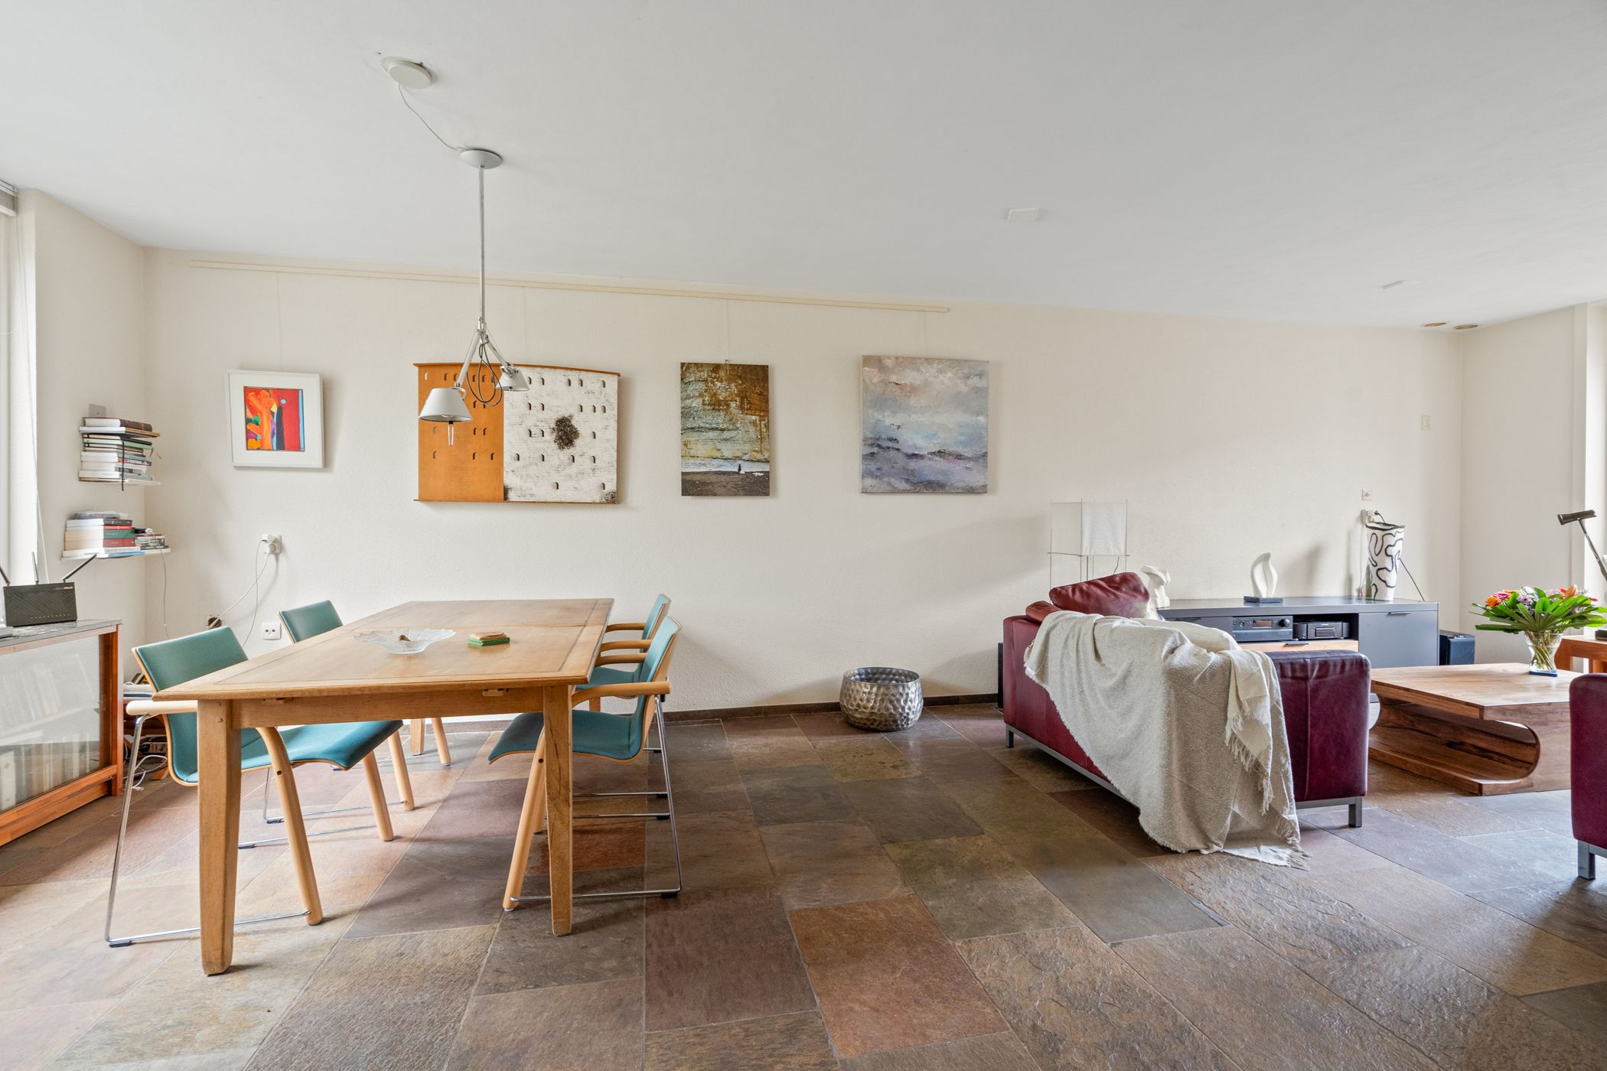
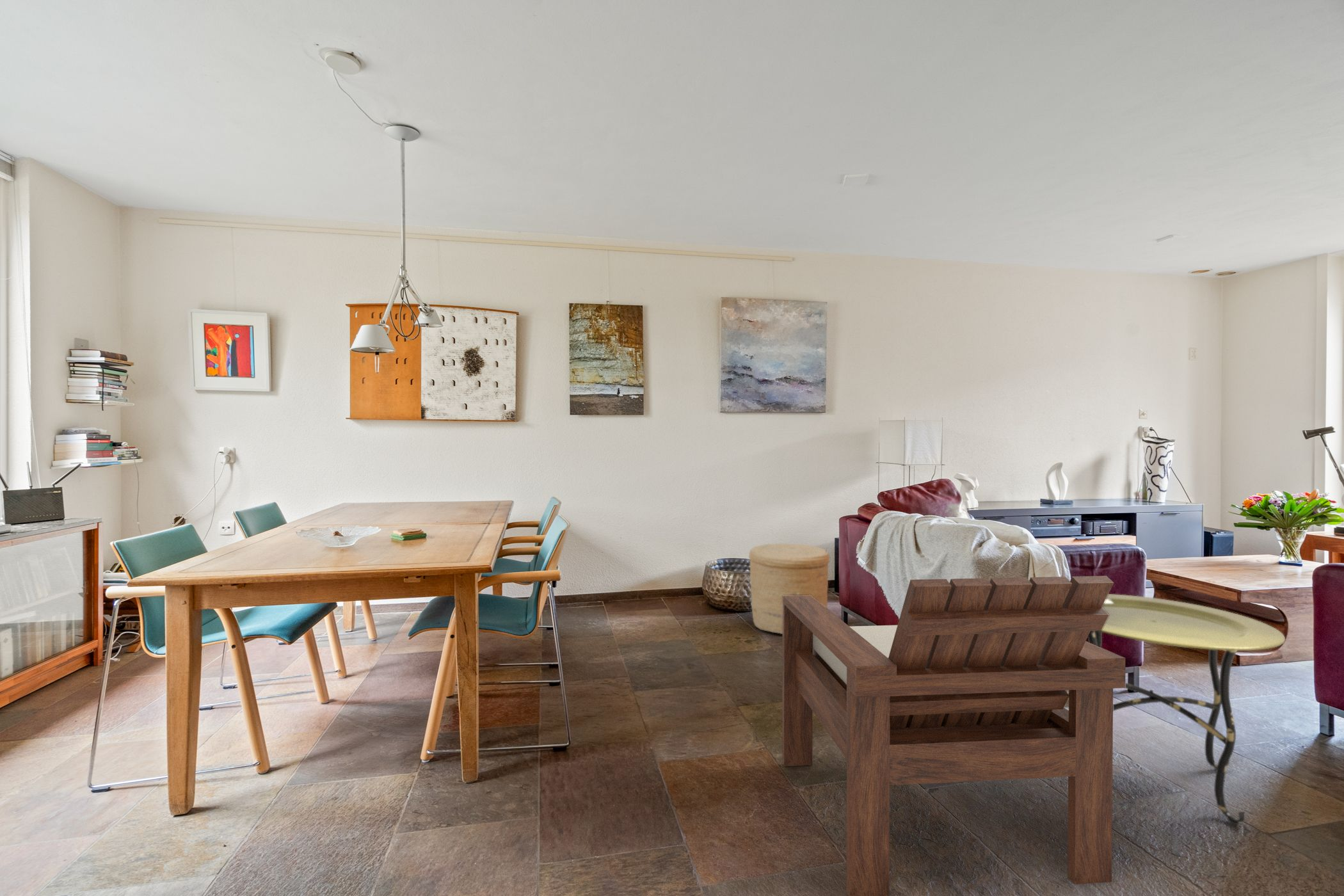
+ basket [748,543,831,635]
+ chair [781,575,1126,896]
+ side table [1087,593,1286,826]
